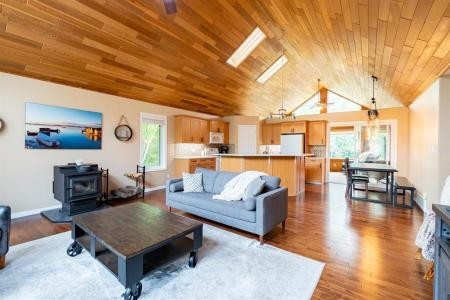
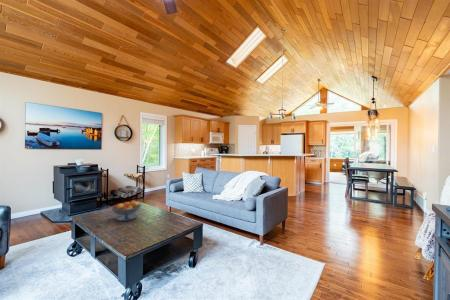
+ fruit bowl [111,199,142,222]
